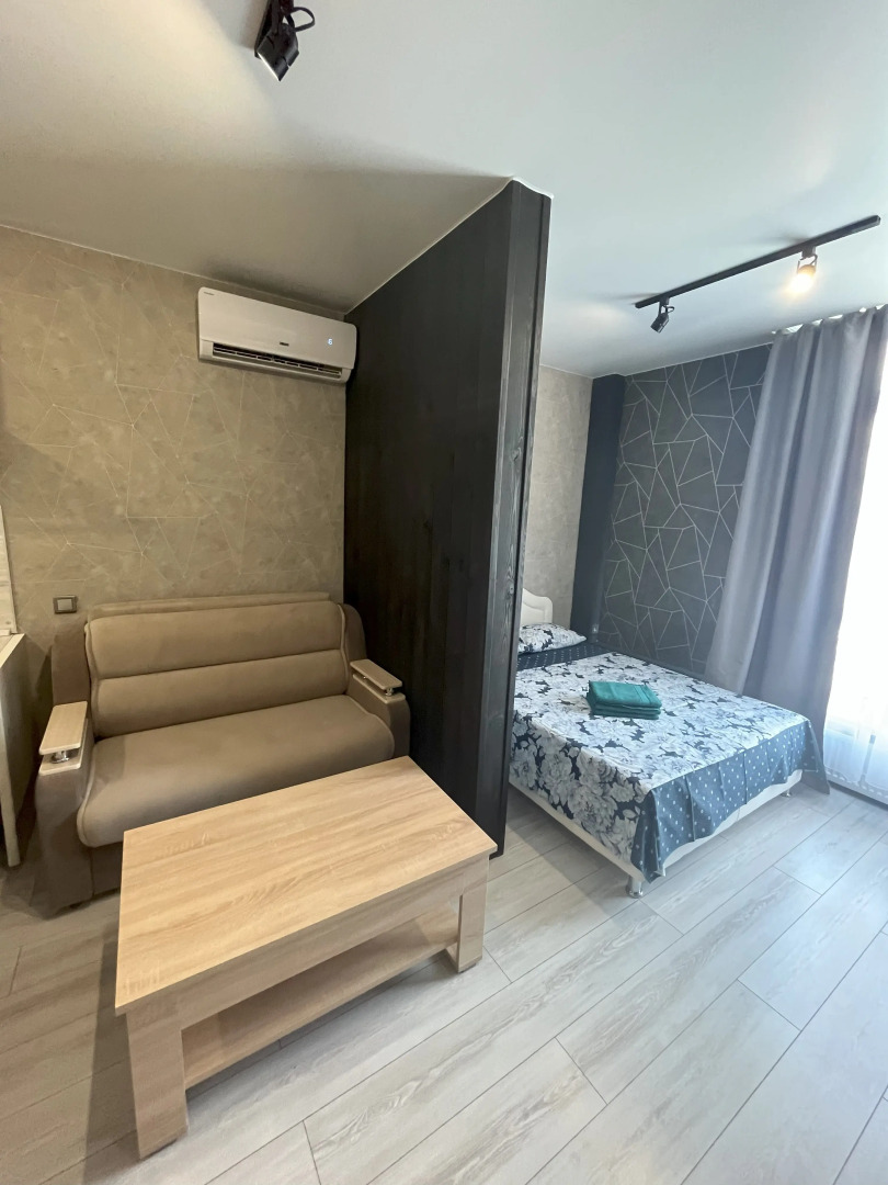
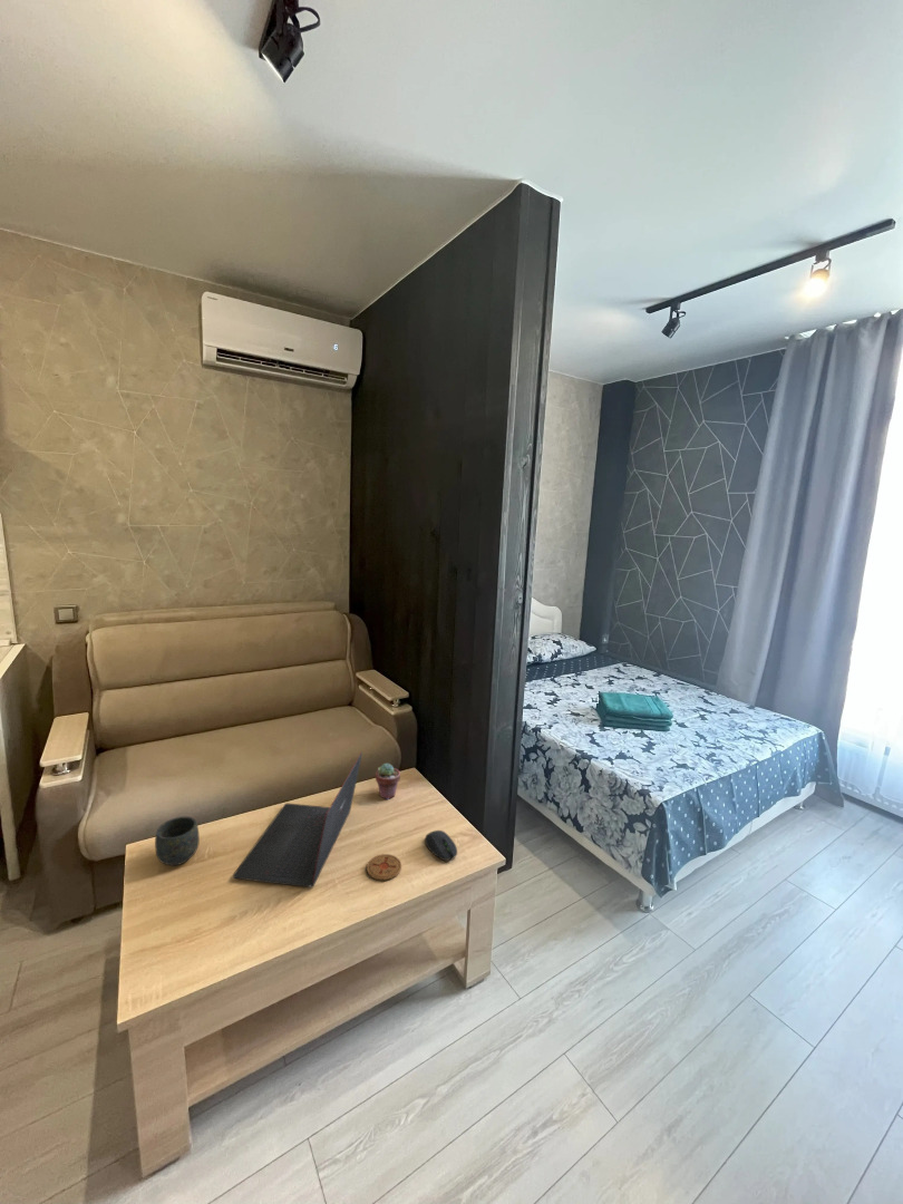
+ mug [154,815,201,867]
+ laptop [232,751,363,889]
+ computer mouse [425,829,458,862]
+ potted succulent [375,763,401,800]
+ coaster [366,853,402,882]
